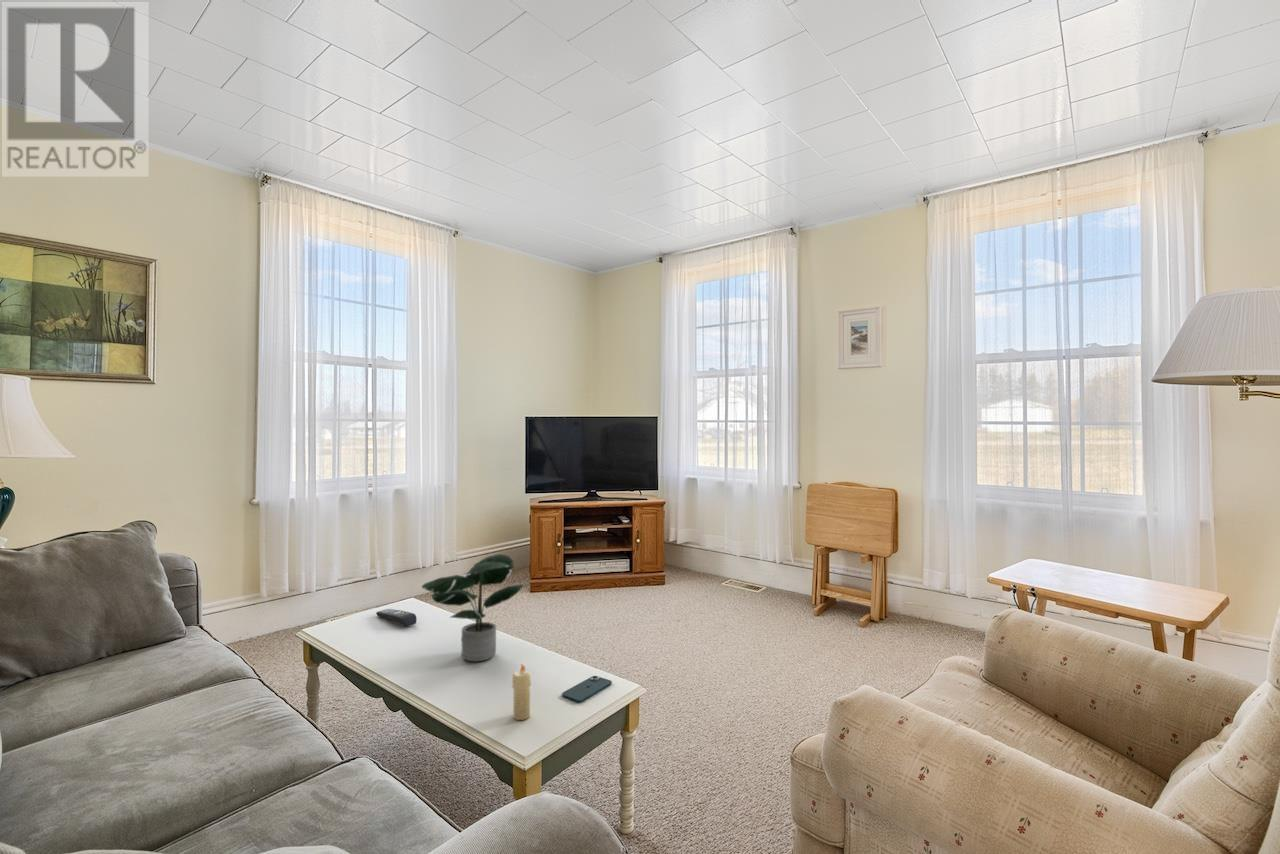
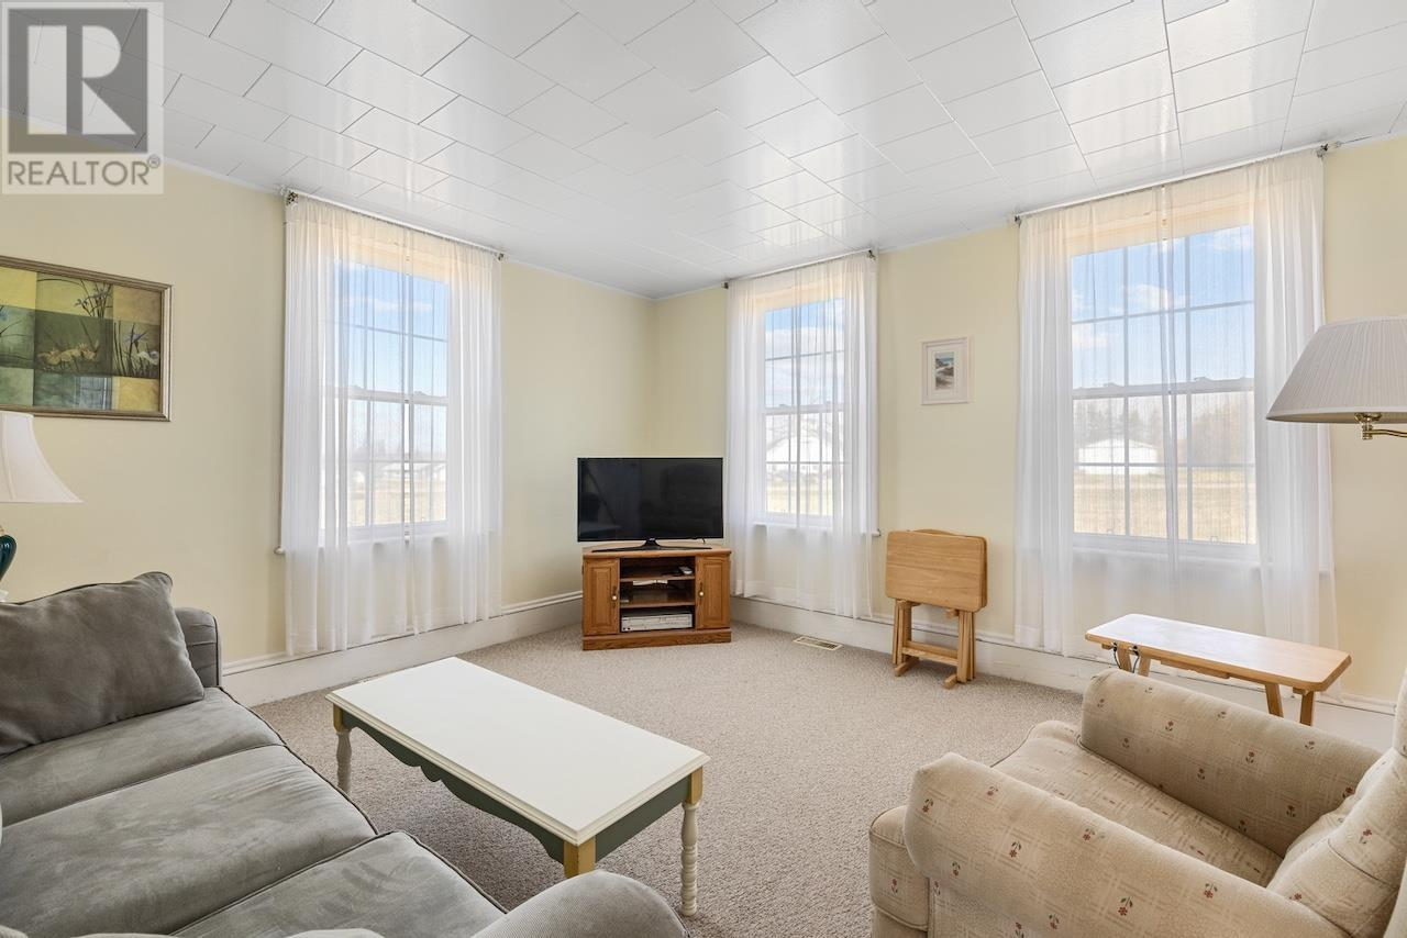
- potted plant [420,553,525,662]
- candle [511,662,532,721]
- smartphone [561,675,613,703]
- remote control [375,608,418,627]
